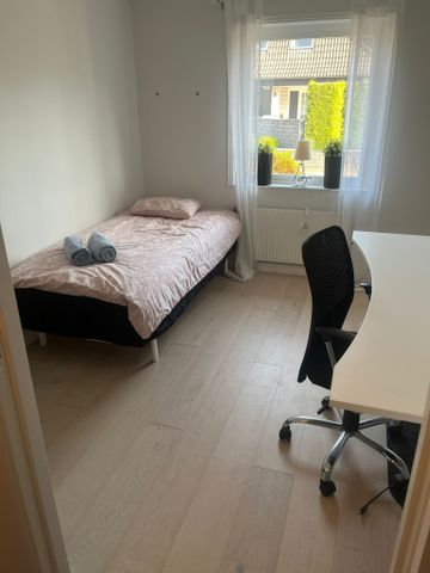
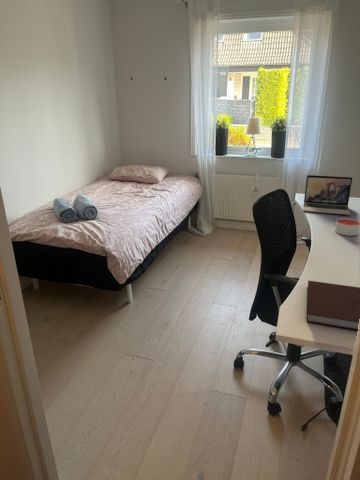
+ candle [334,217,360,237]
+ notebook [306,280,360,331]
+ laptop [302,174,353,216]
